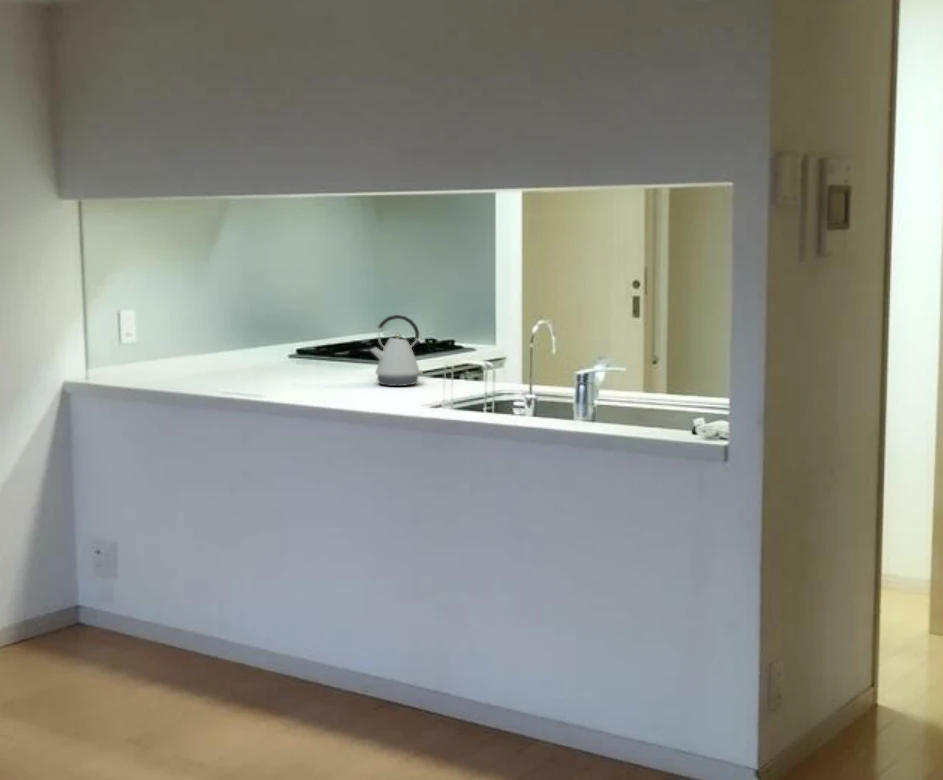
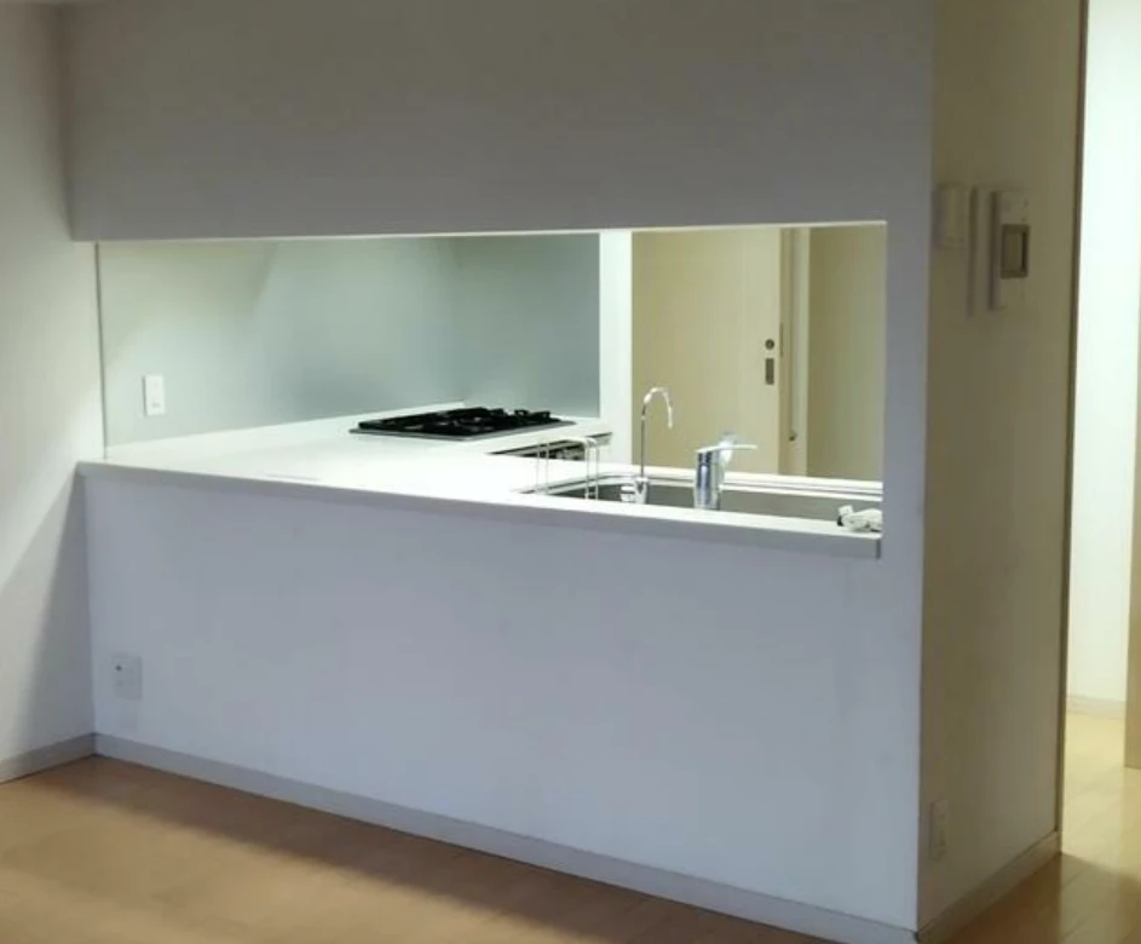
- kettle [369,314,424,387]
